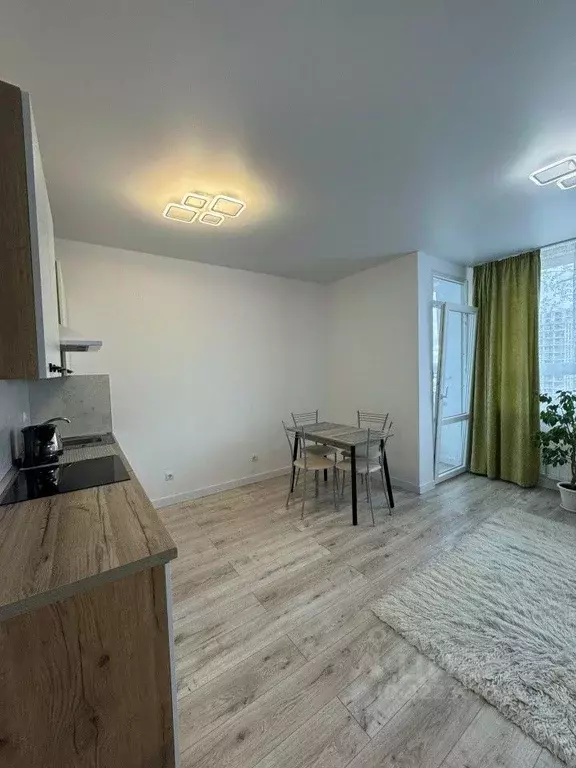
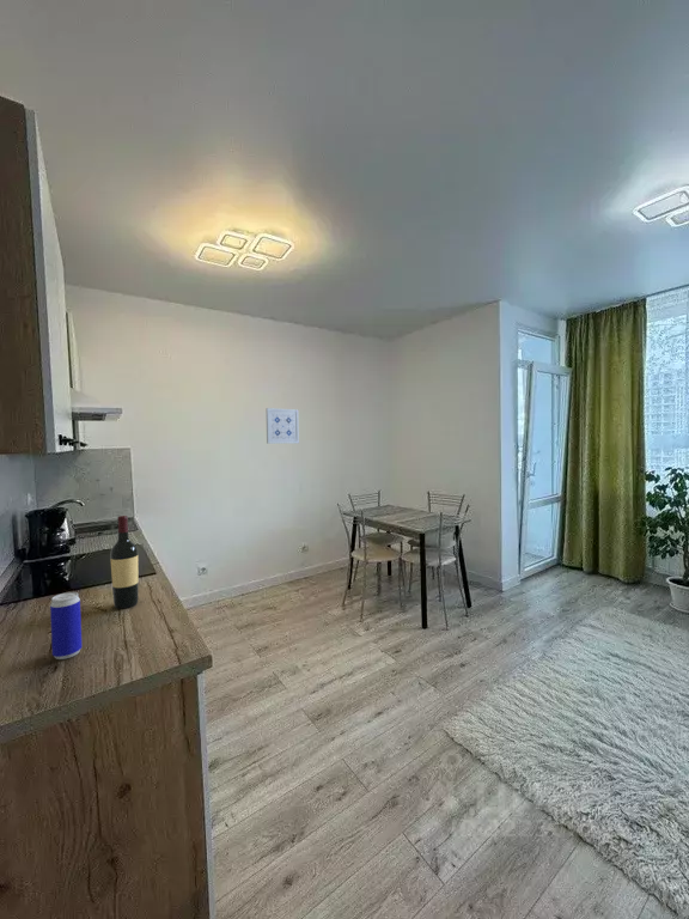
+ beverage can [49,591,83,661]
+ wall art [266,407,300,445]
+ wine bottle [109,515,140,609]
